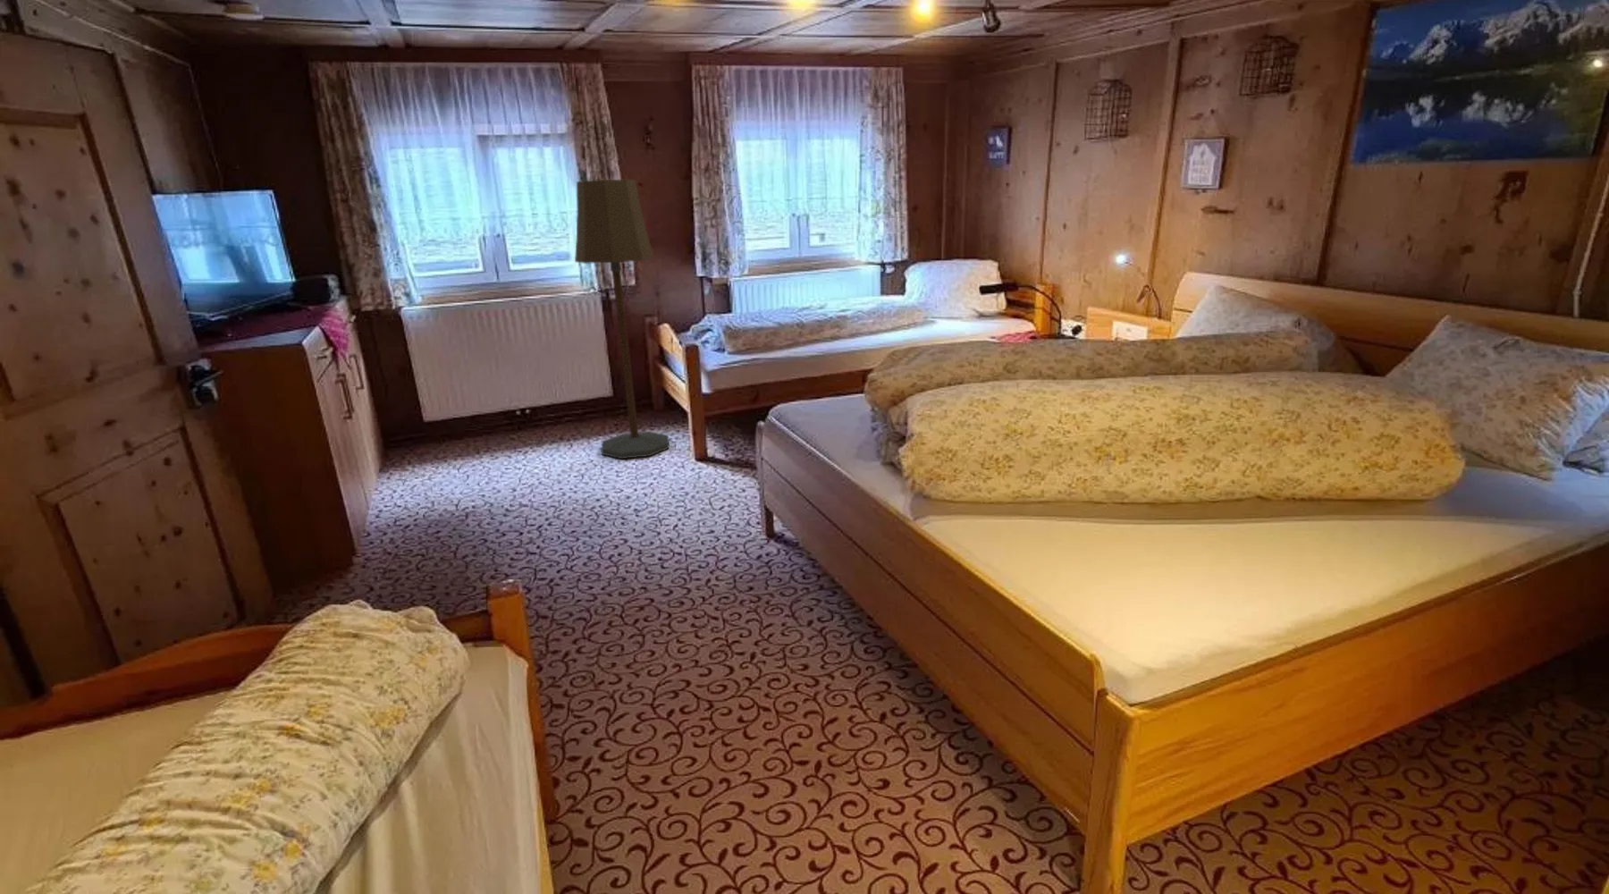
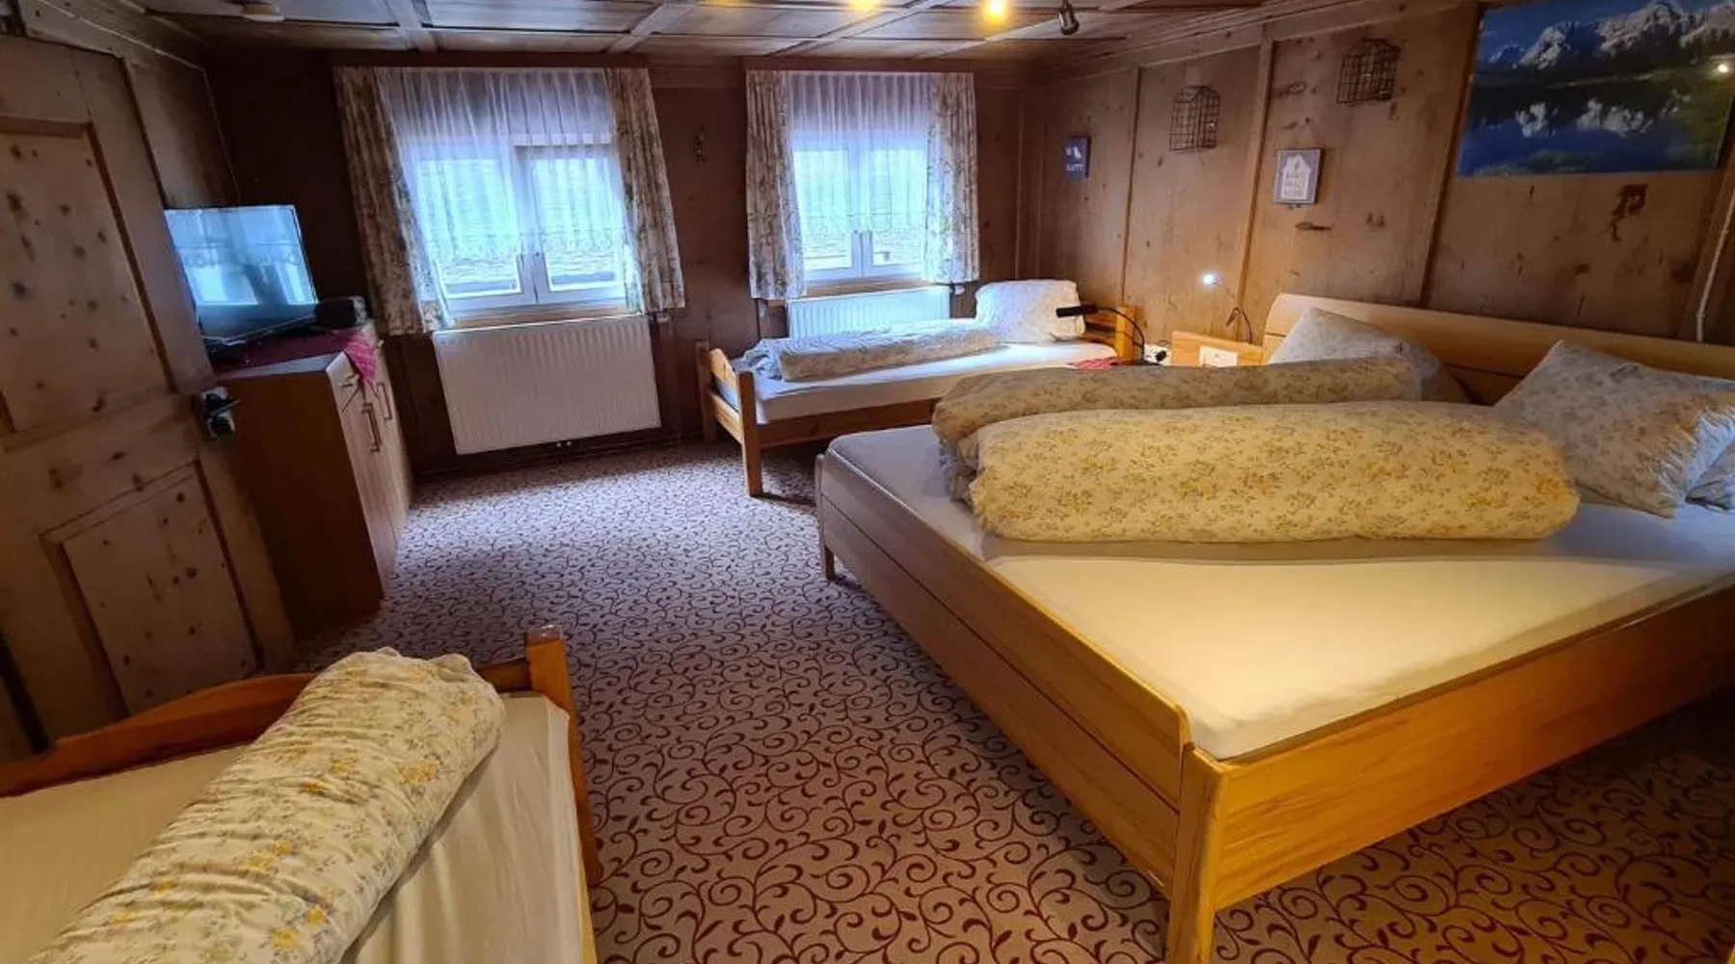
- floor lamp [573,178,670,459]
